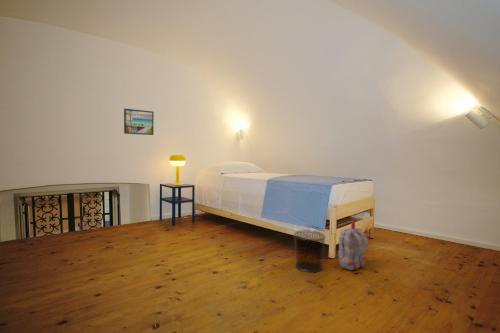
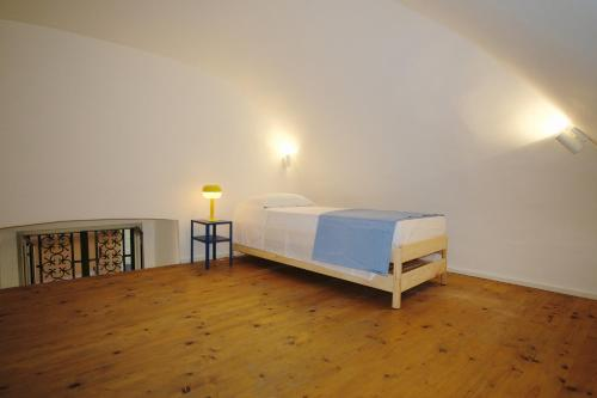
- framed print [123,108,155,136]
- waste bin [293,230,327,273]
- backpack [337,220,370,271]
